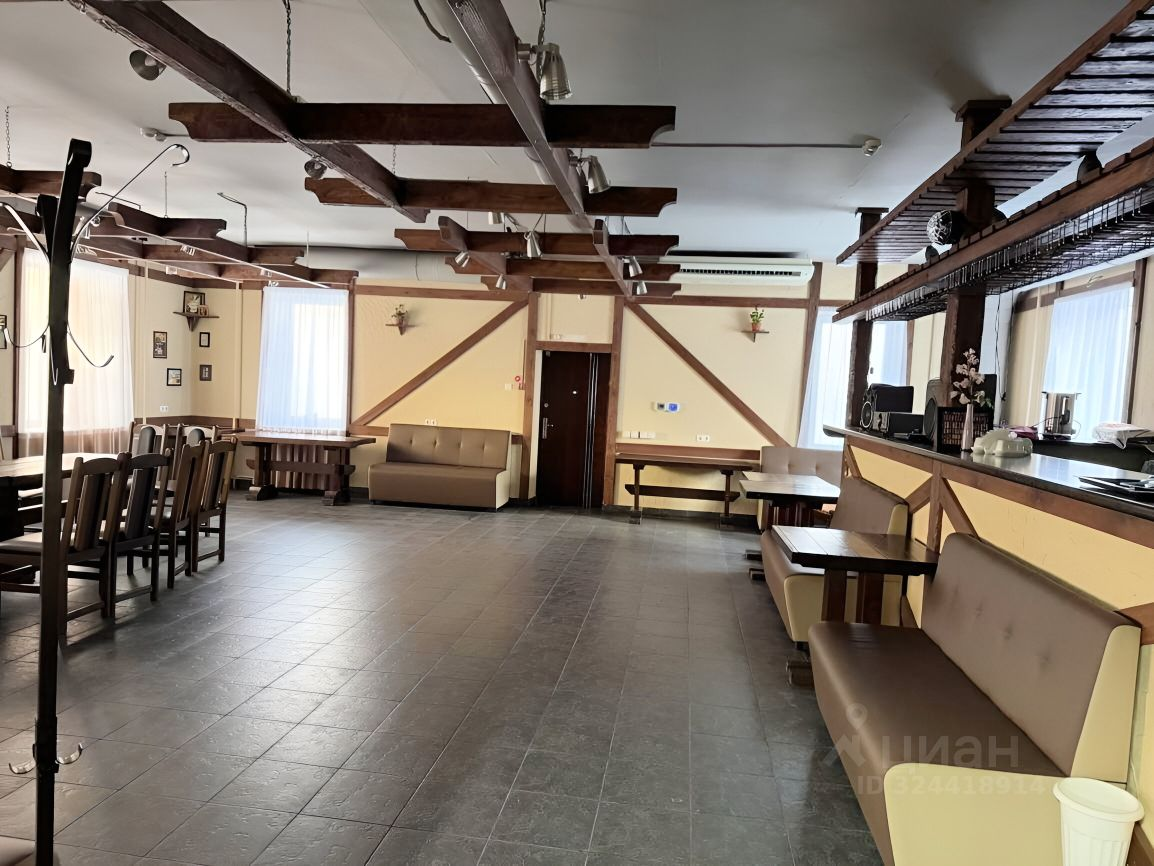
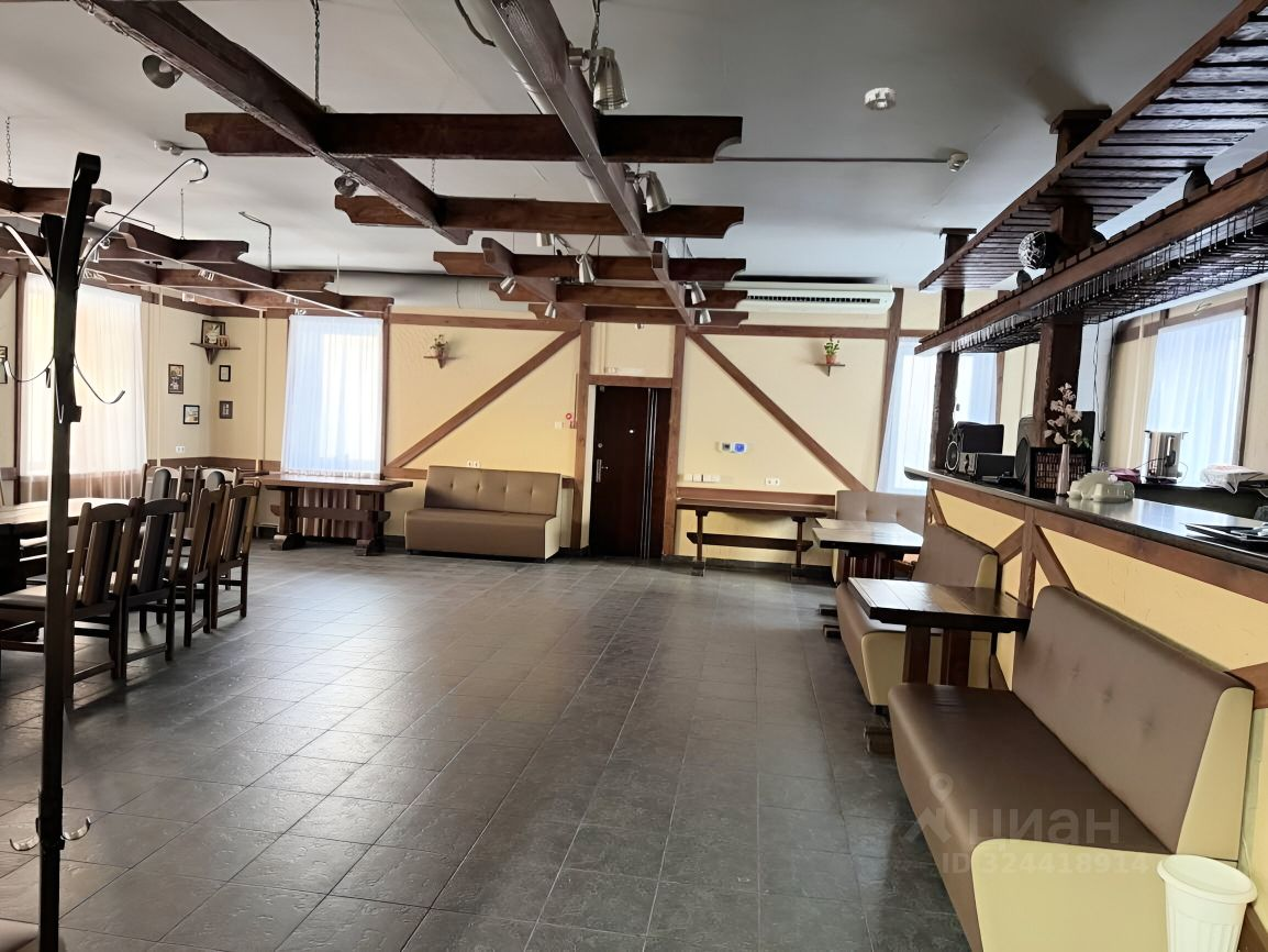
+ smoke detector [864,87,899,112]
